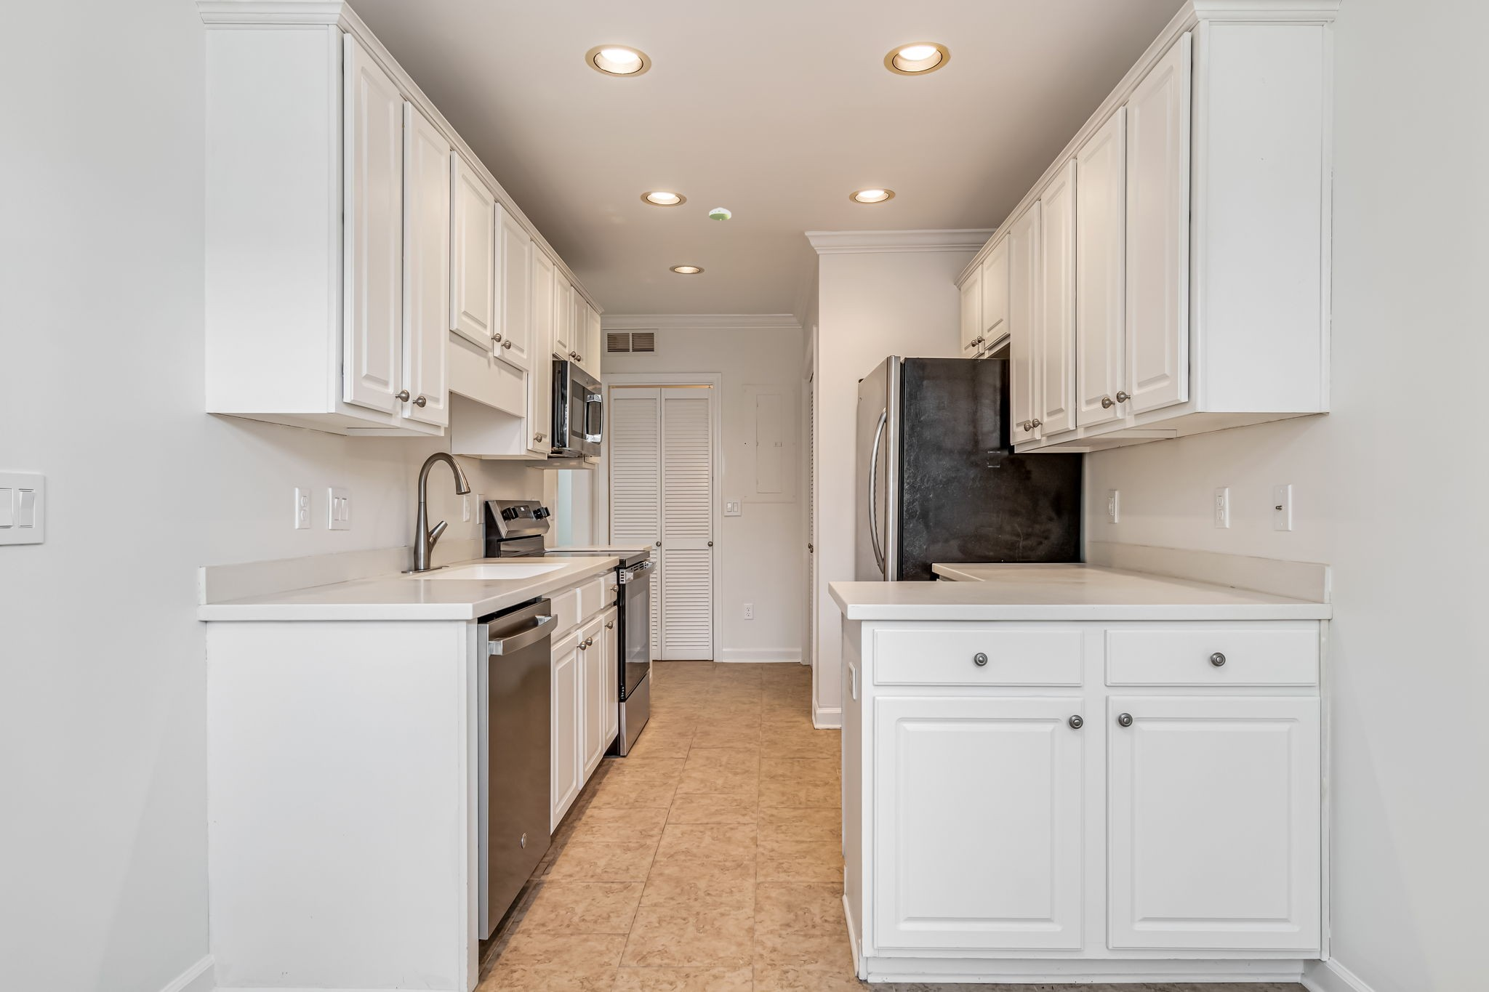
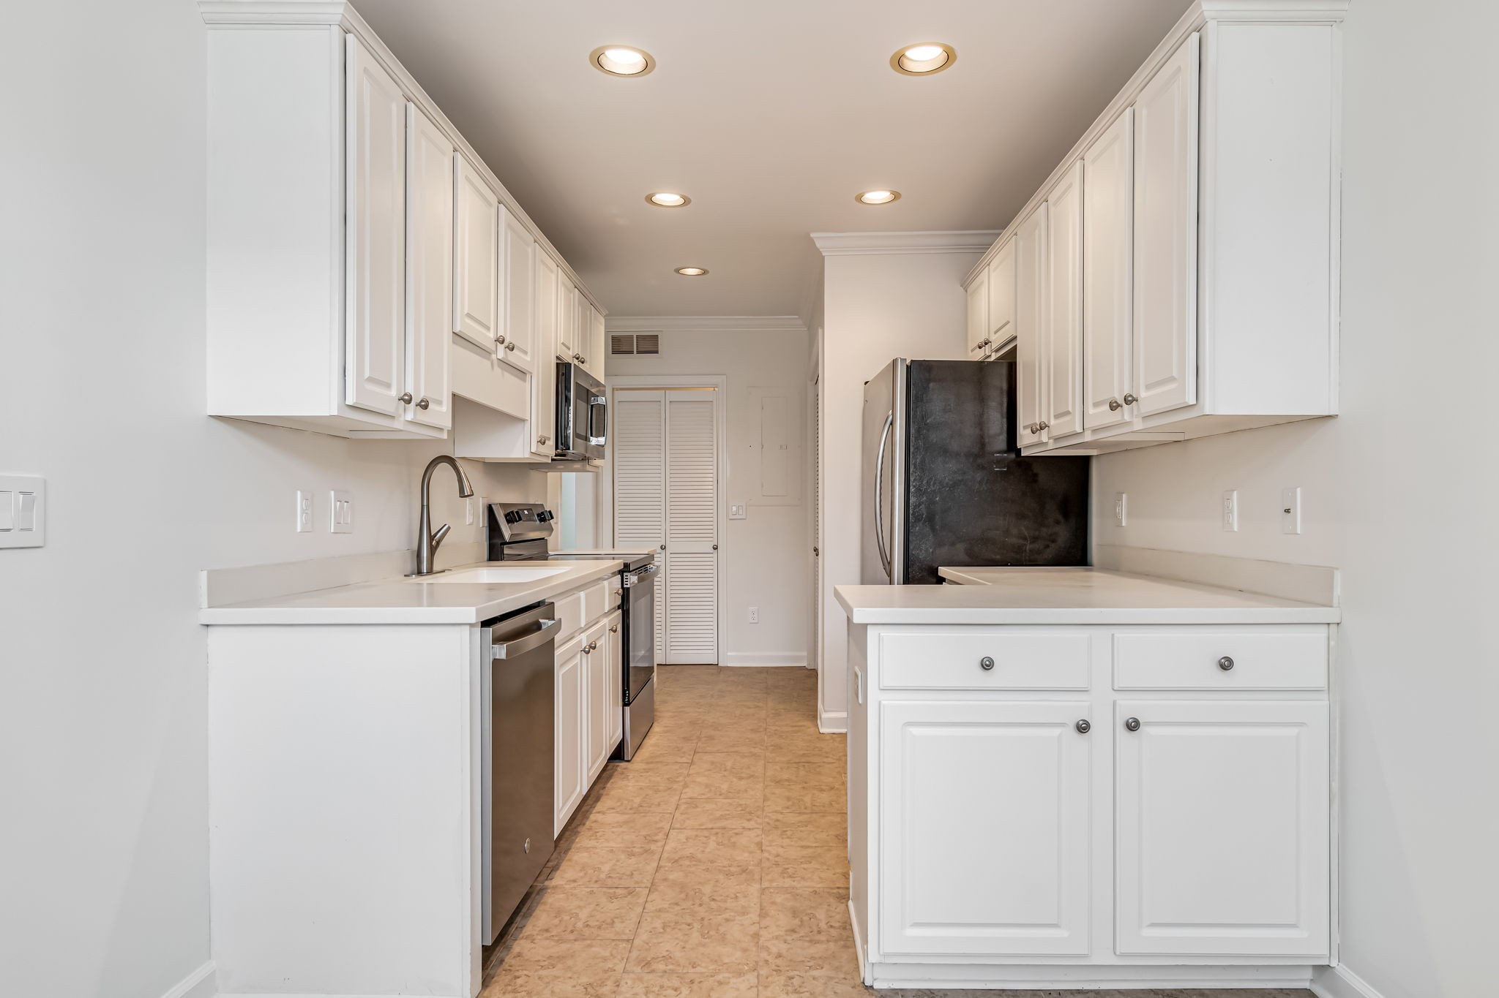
- smoke detector [709,207,732,221]
